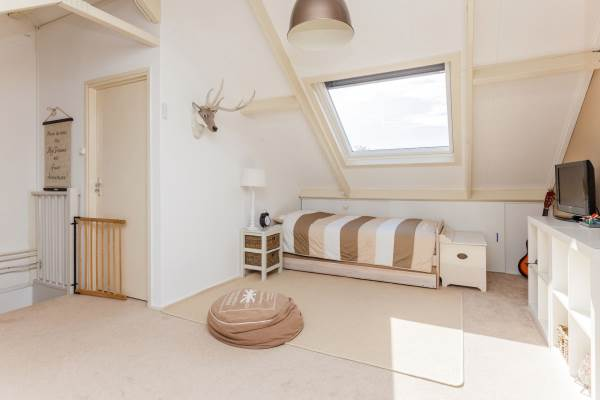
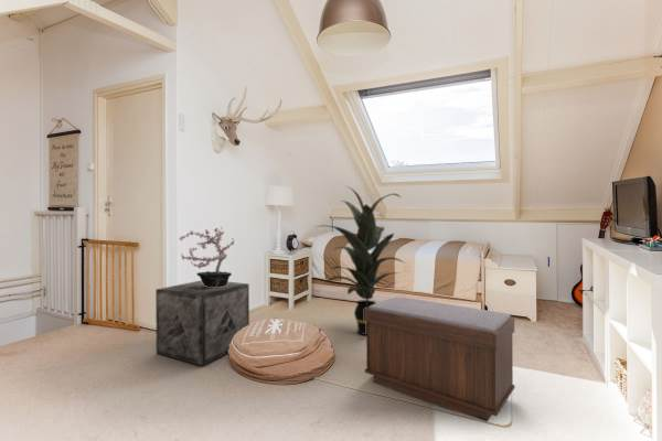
+ bench [364,295,516,423]
+ storage crate [154,279,250,367]
+ indoor plant [316,185,406,336]
+ potted plant [178,226,235,287]
